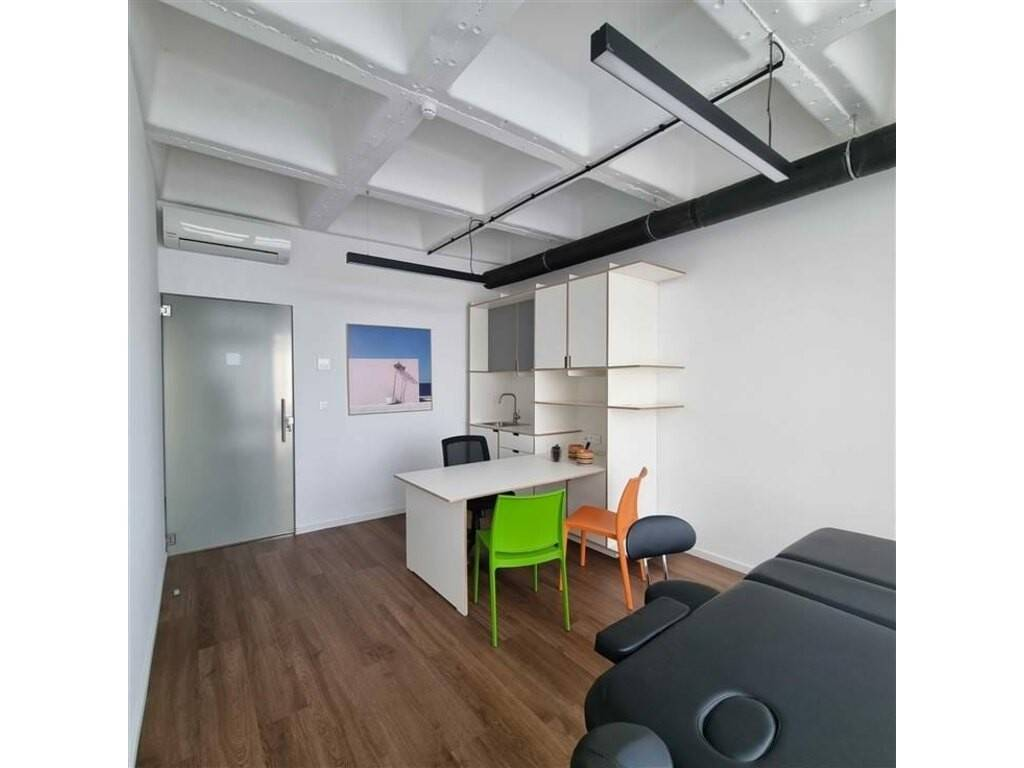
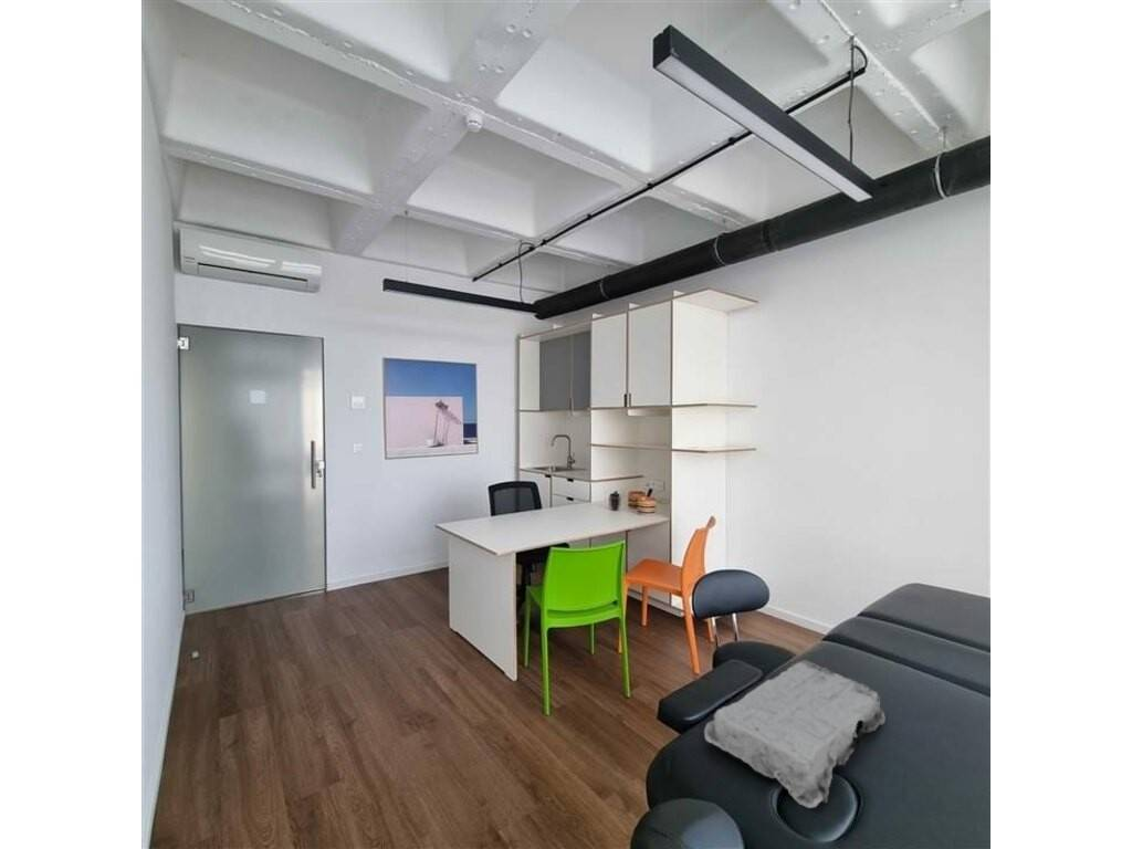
+ stone plaque [703,653,887,809]
